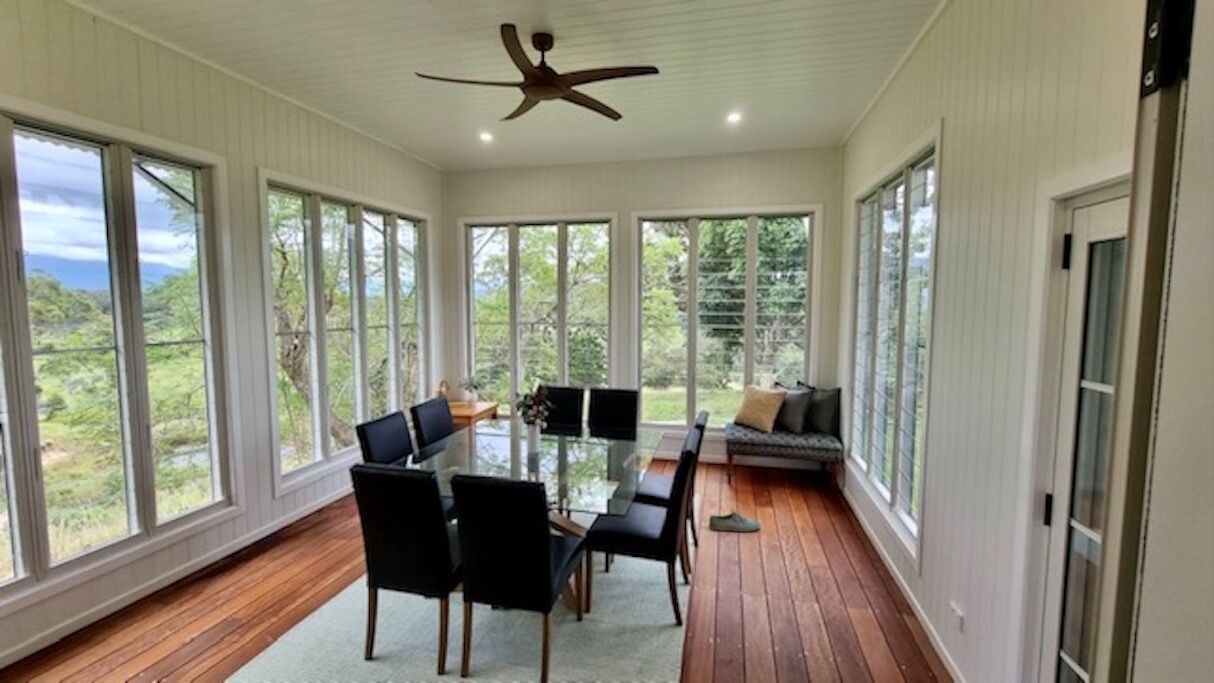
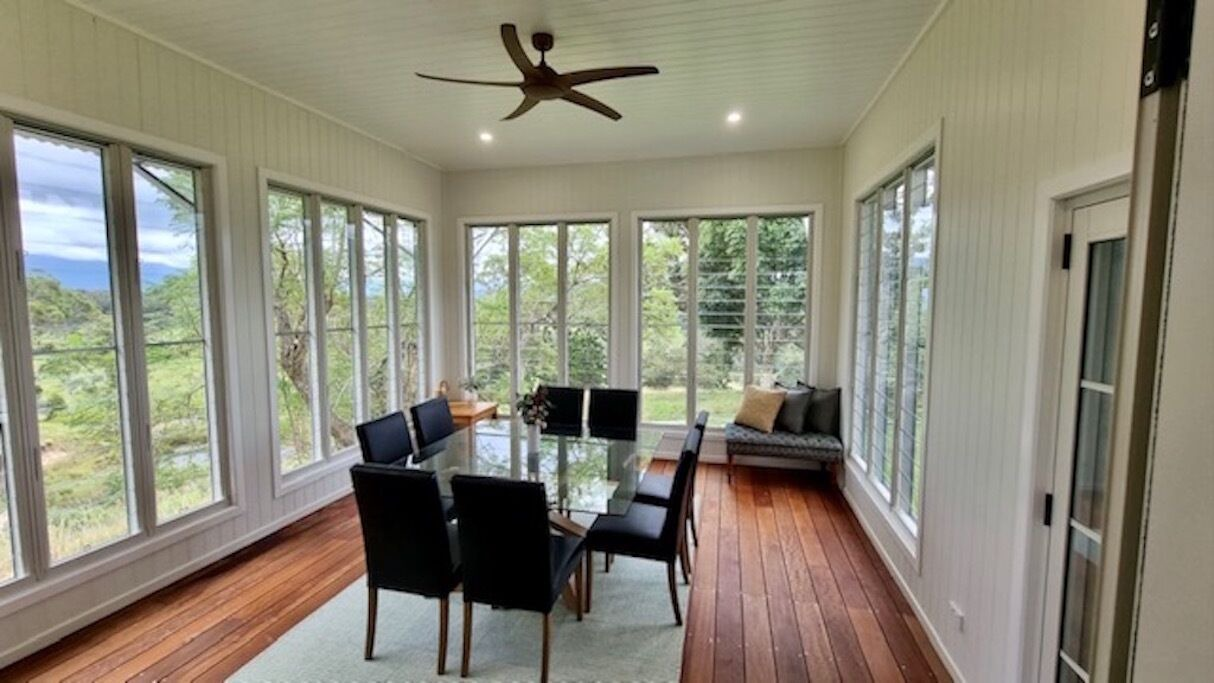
- shoe [708,507,762,534]
